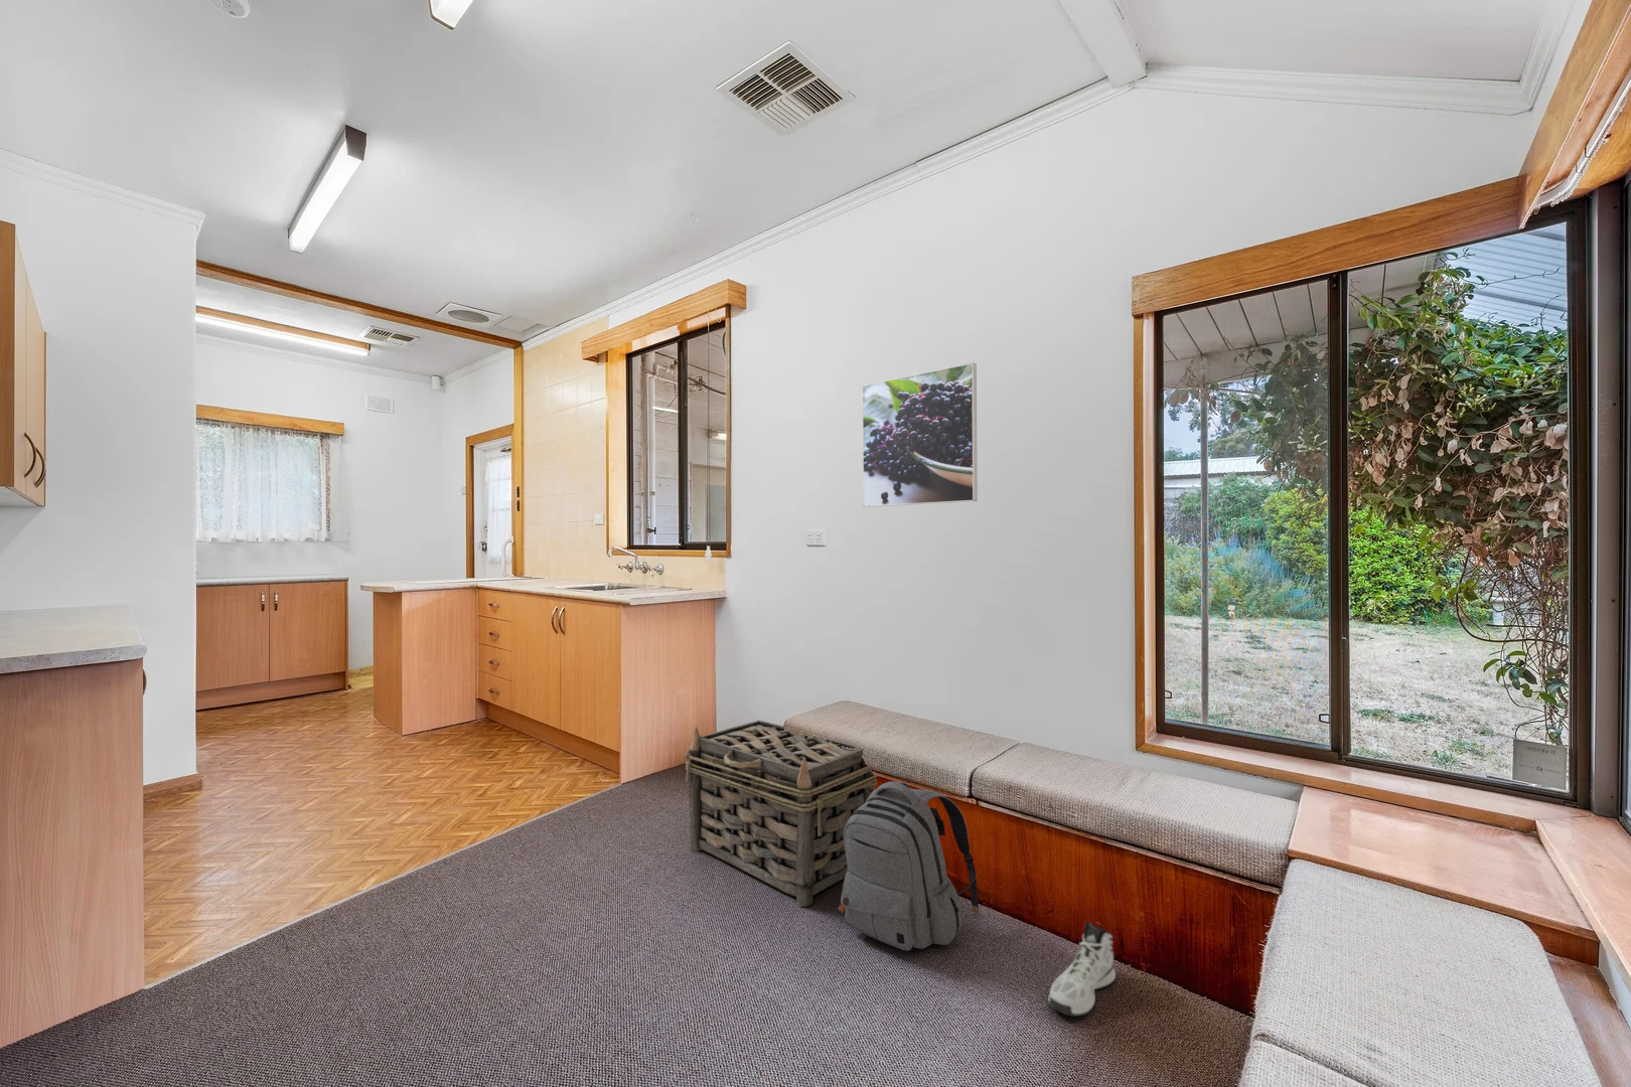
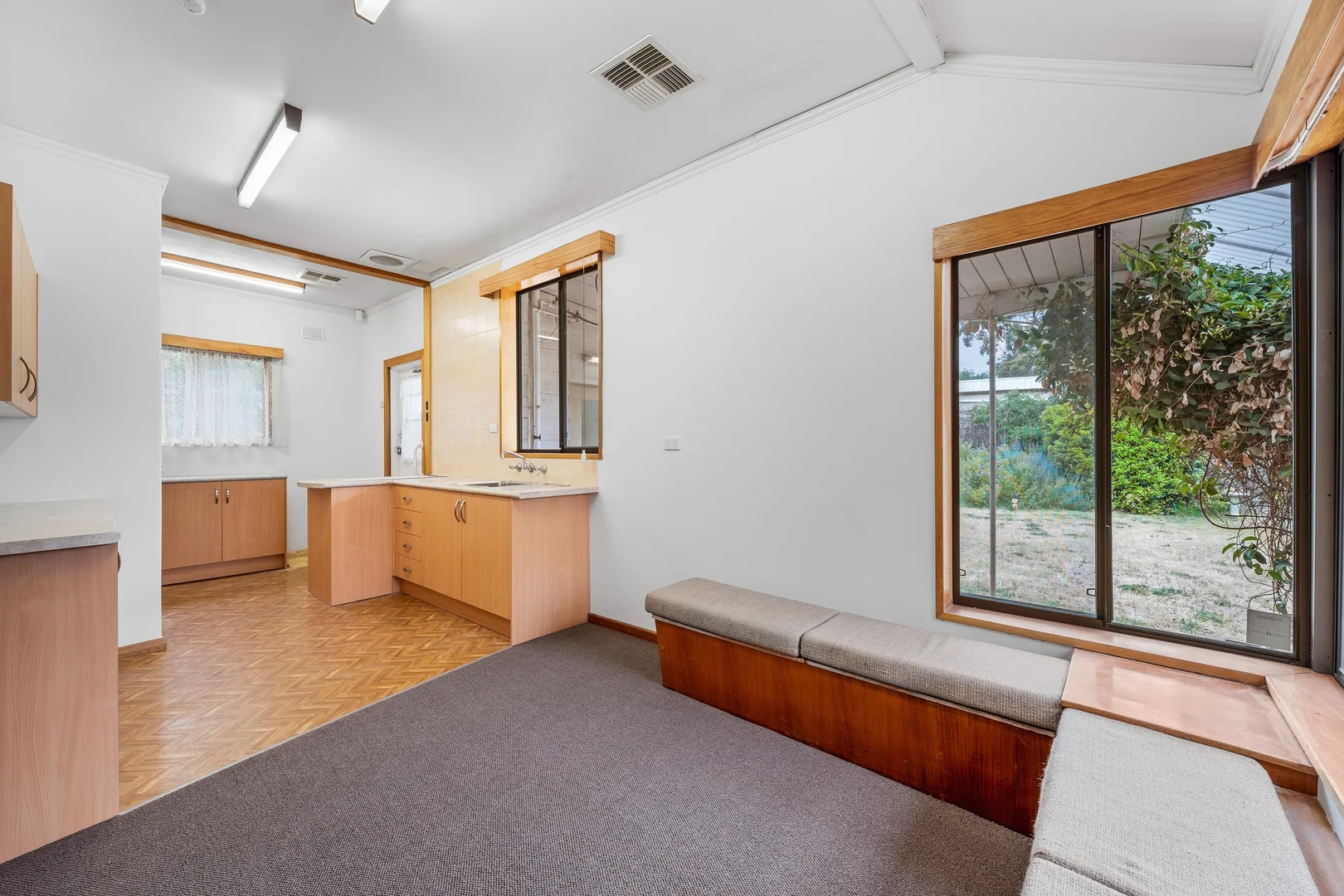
- backpack [837,780,981,952]
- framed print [860,362,978,508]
- basket [682,719,877,907]
- sneaker [1047,921,1116,1018]
